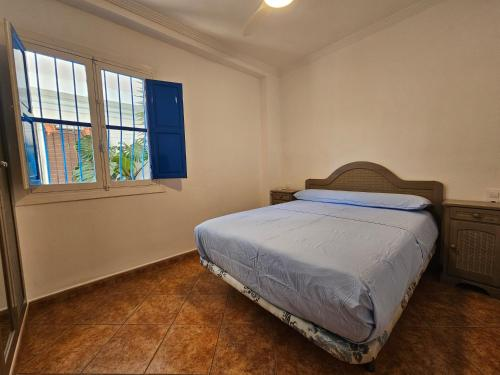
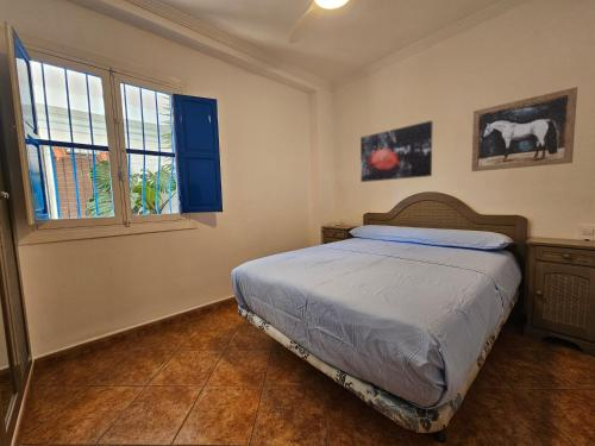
+ wall art [470,86,578,172]
+ wall art [359,119,433,183]
